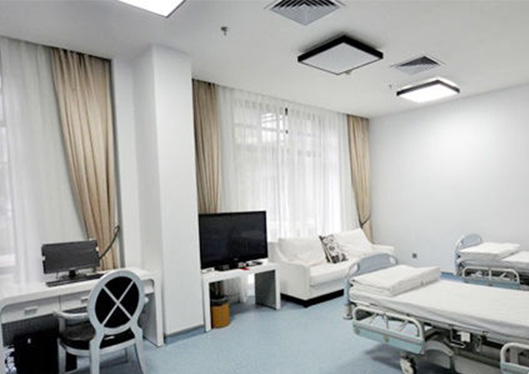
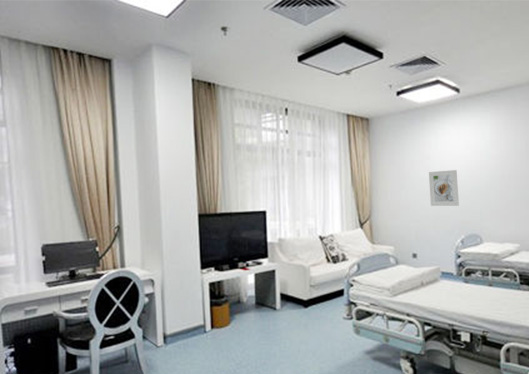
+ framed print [428,169,460,207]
